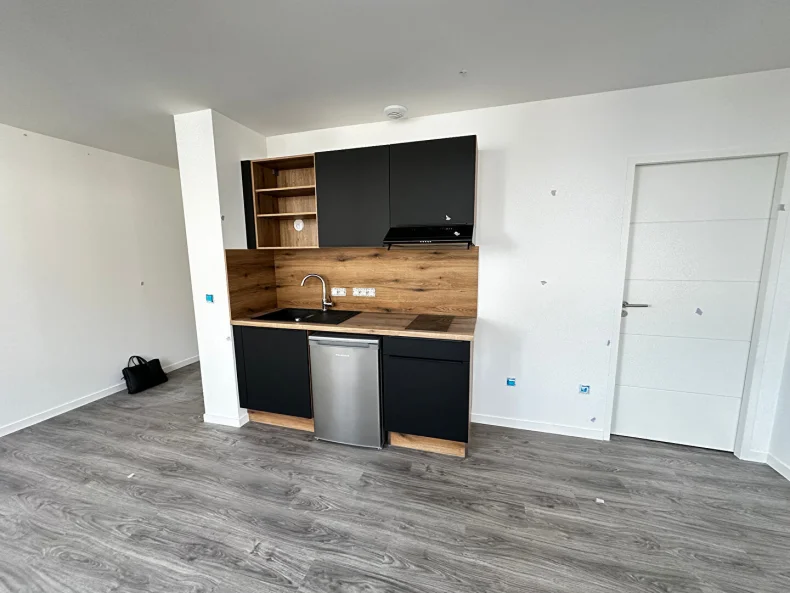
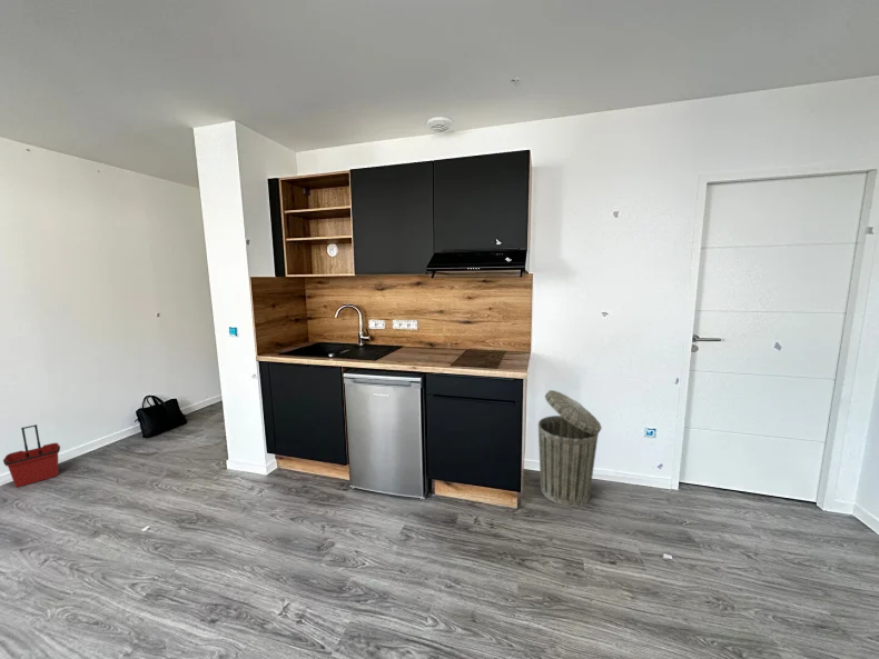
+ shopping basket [2,423,61,488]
+ trash can [537,389,603,508]
